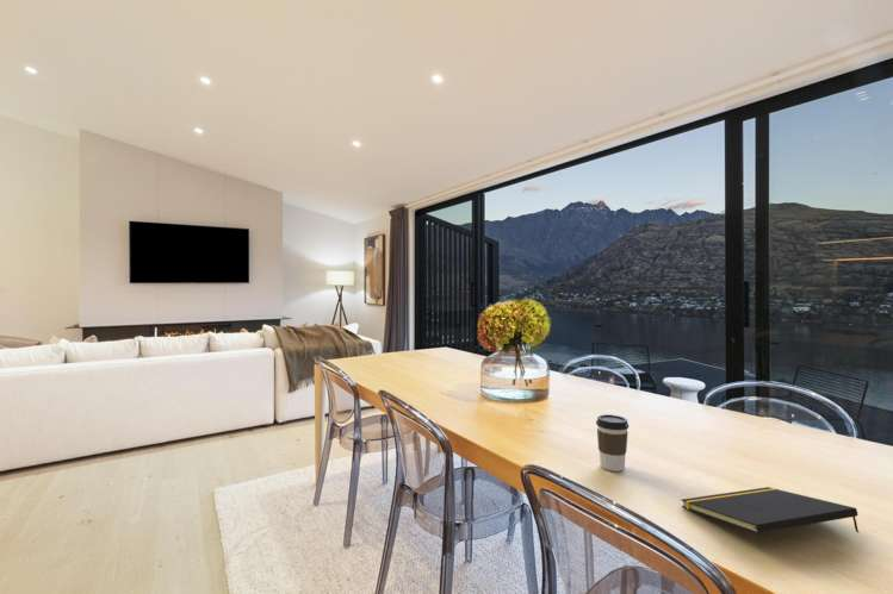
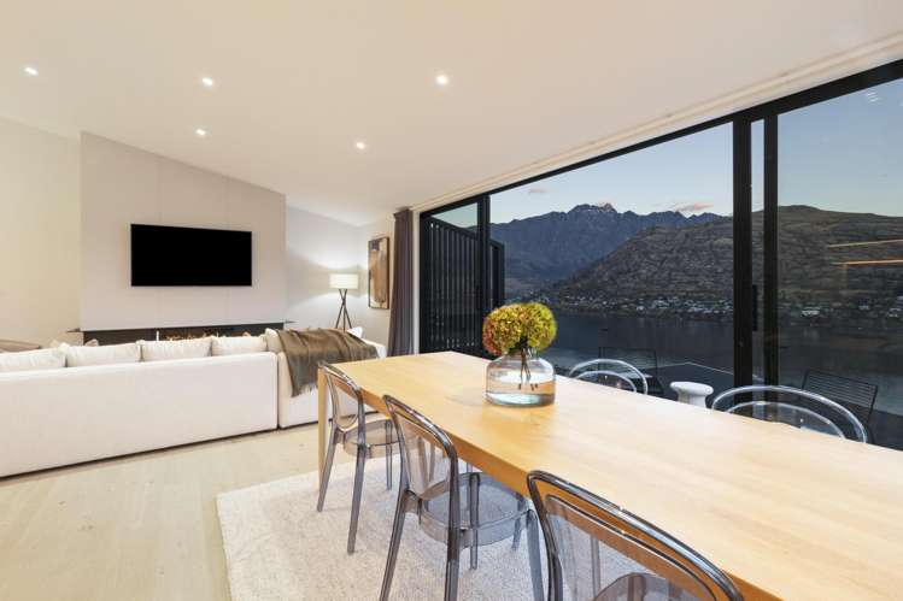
- coffee cup [595,413,630,473]
- notepad [680,486,860,534]
